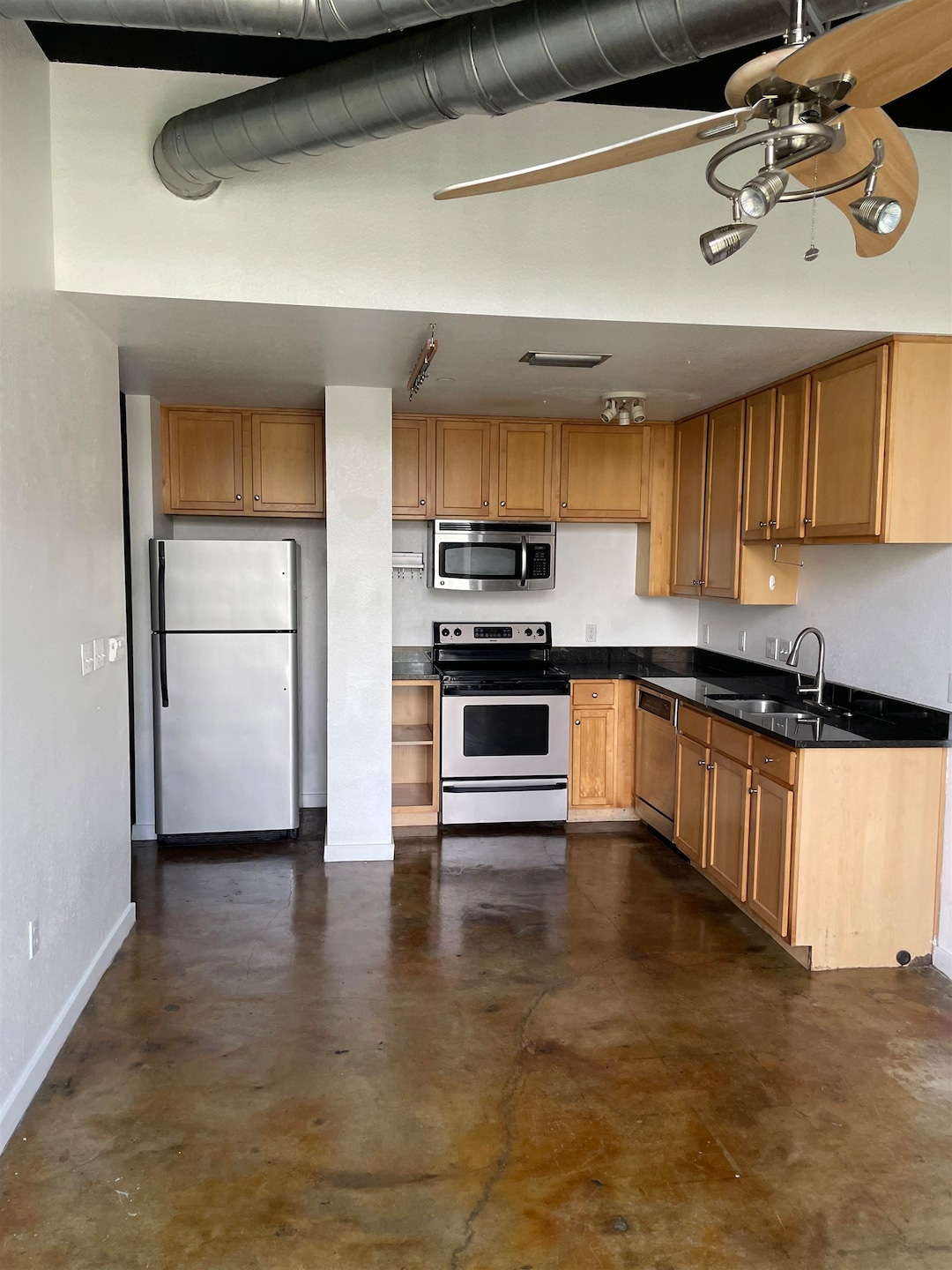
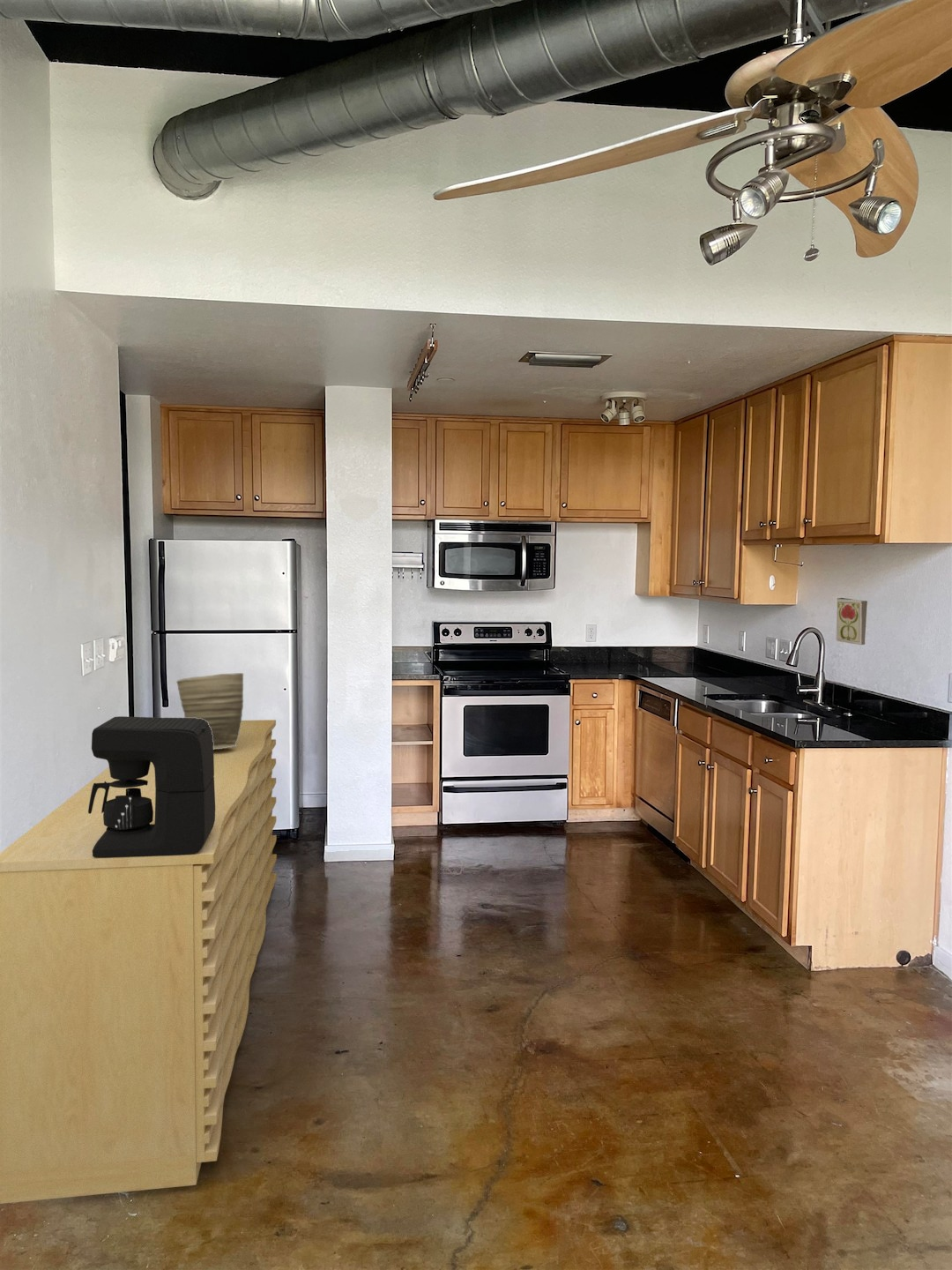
+ sideboard [0,719,278,1205]
+ coffee maker [88,715,215,857]
+ vase [175,672,244,750]
+ decorative tile [836,597,868,646]
